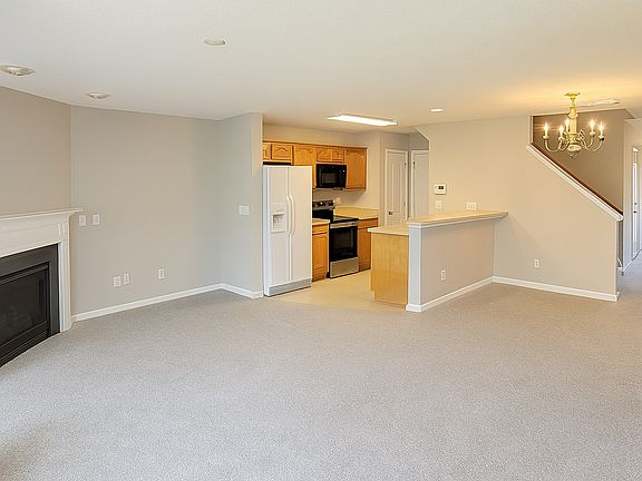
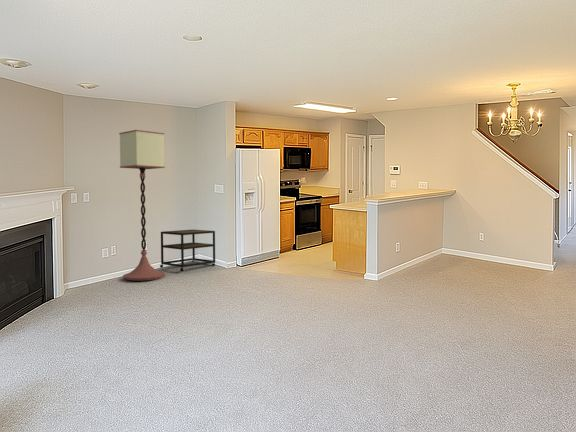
+ floor lamp [118,129,166,282]
+ side table [159,229,216,272]
